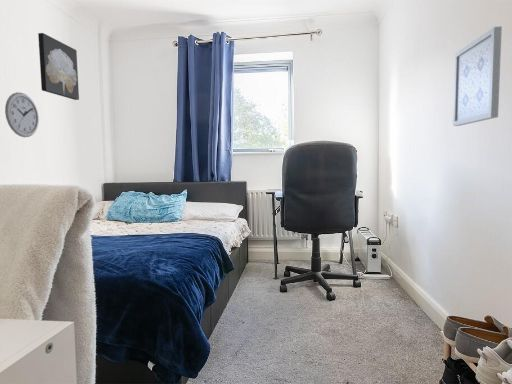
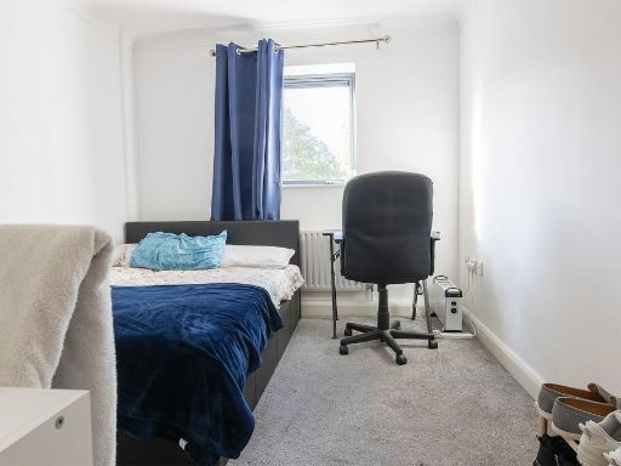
- wall art [452,25,503,127]
- wall clock [4,91,40,138]
- wall art [37,32,80,101]
